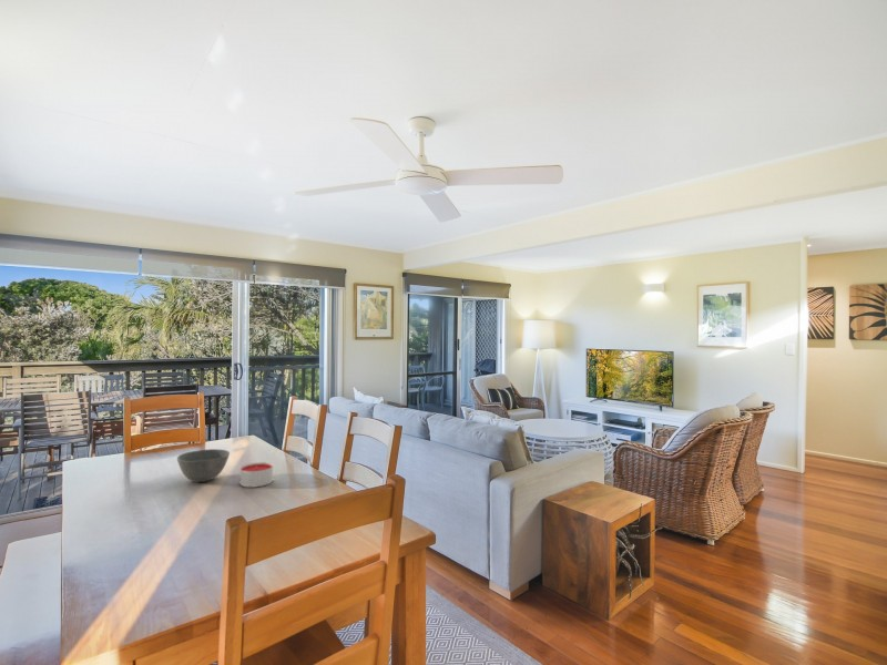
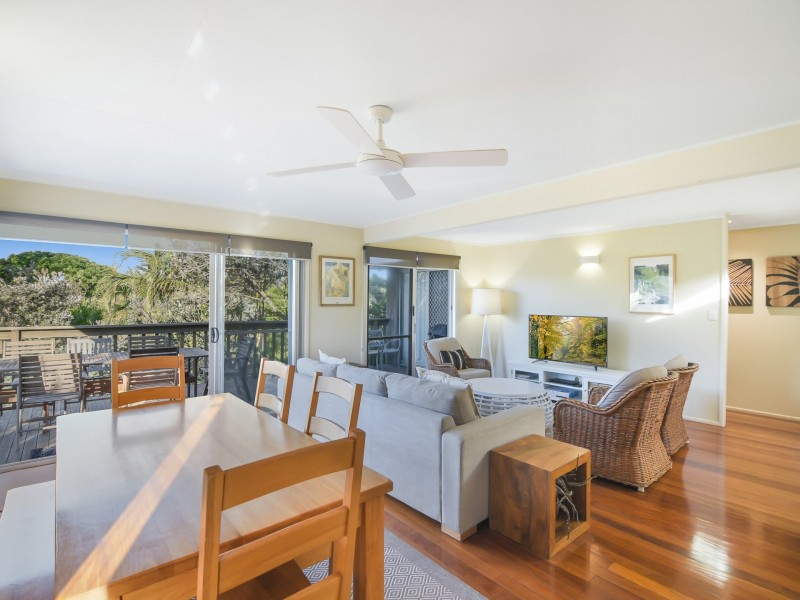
- candle [239,461,274,488]
- bowl [176,448,231,483]
